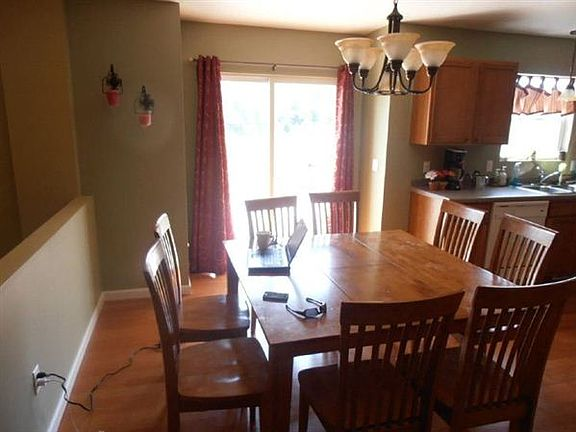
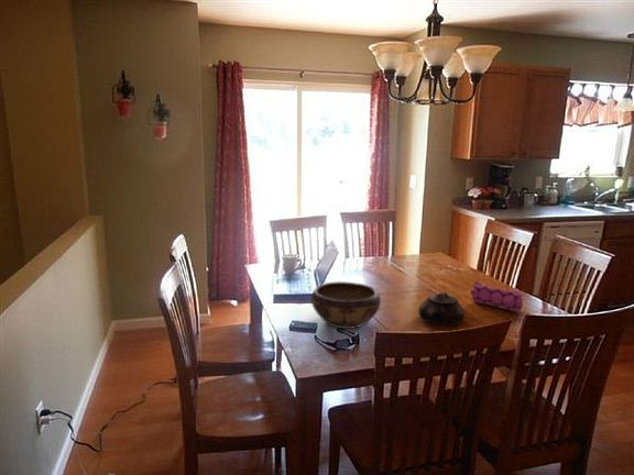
+ decorative bowl [310,280,382,330]
+ pencil case [469,279,524,312]
+ teapot [417,291,466,327]
